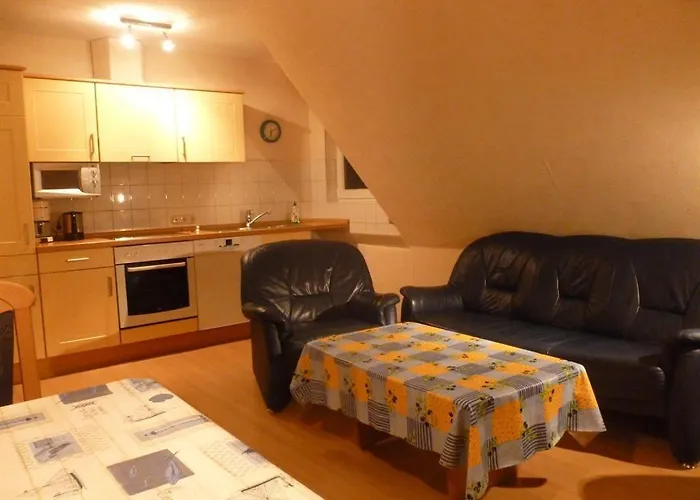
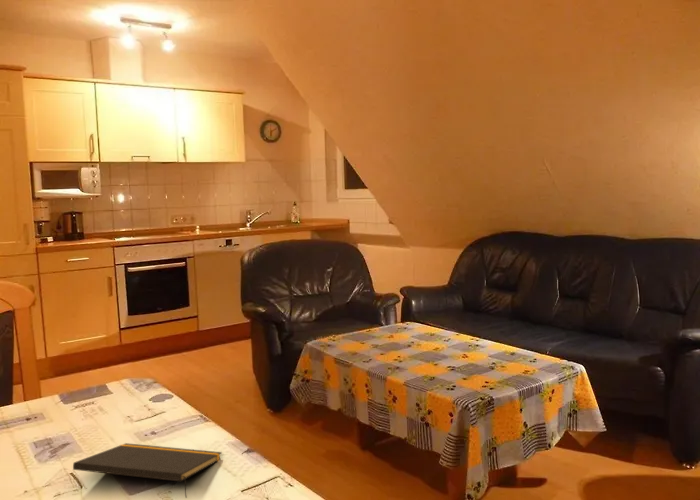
+ notepad [72,442,223,499]
